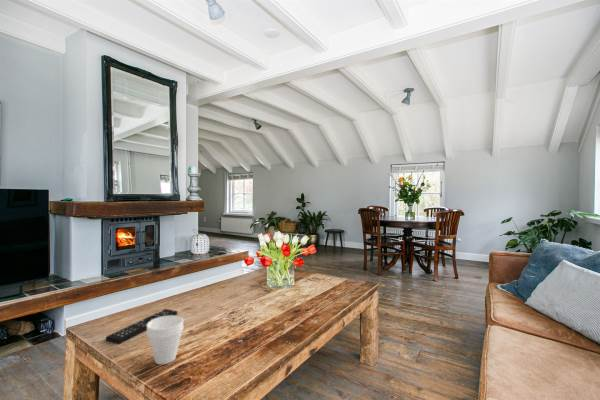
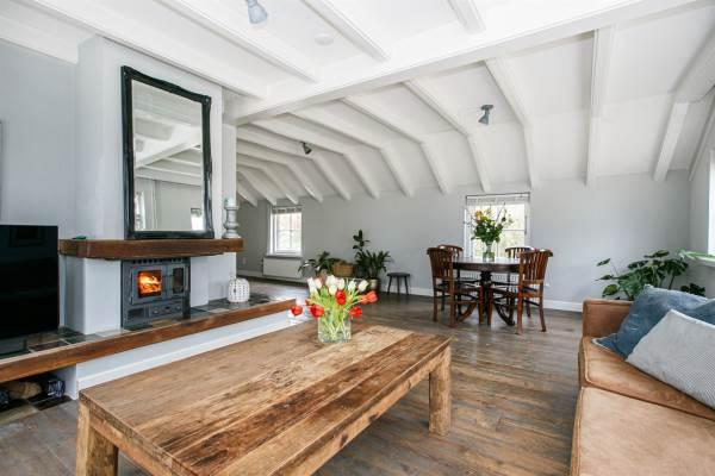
- remote control [105,308,178,345]
- cup [146,315,184,366]
